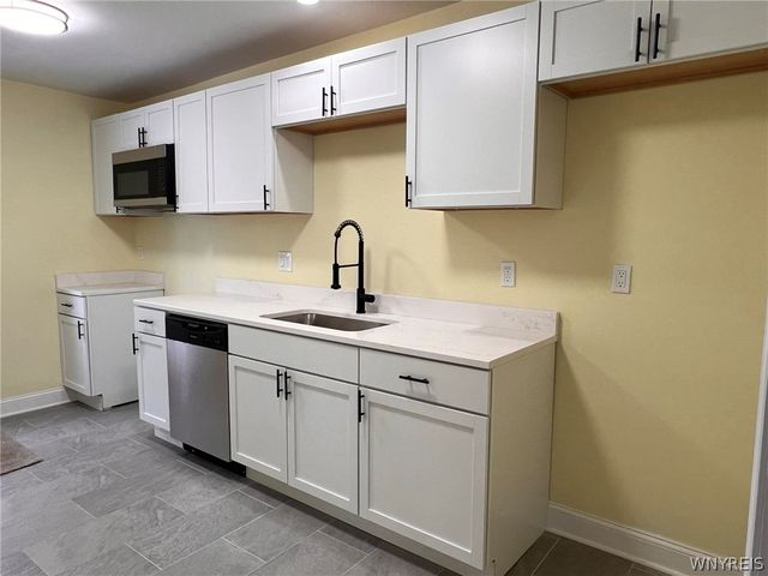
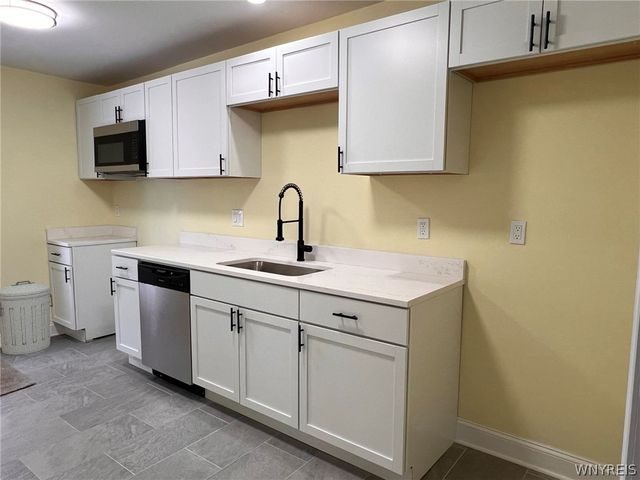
+ trash can [0,280,54,356]
